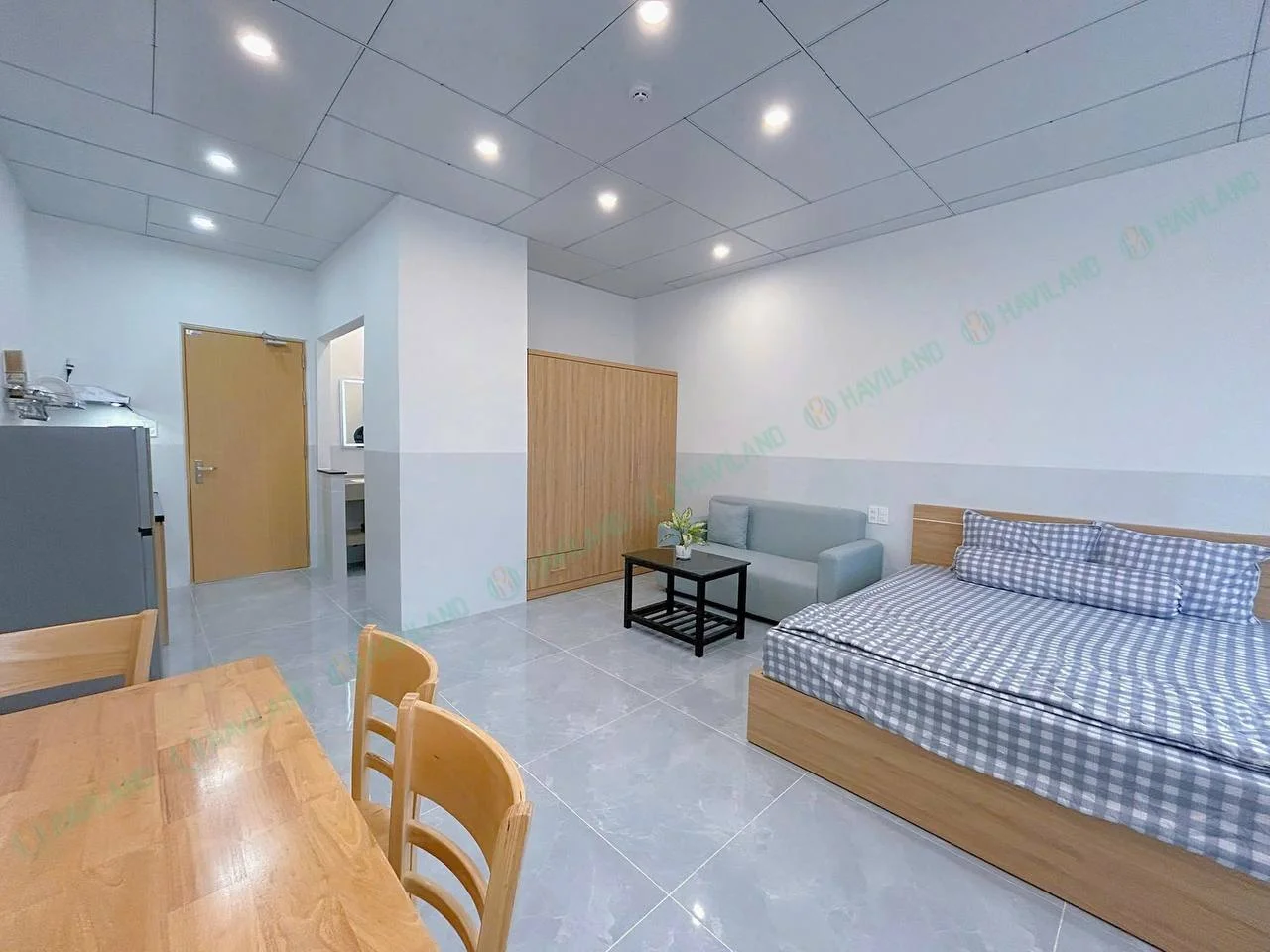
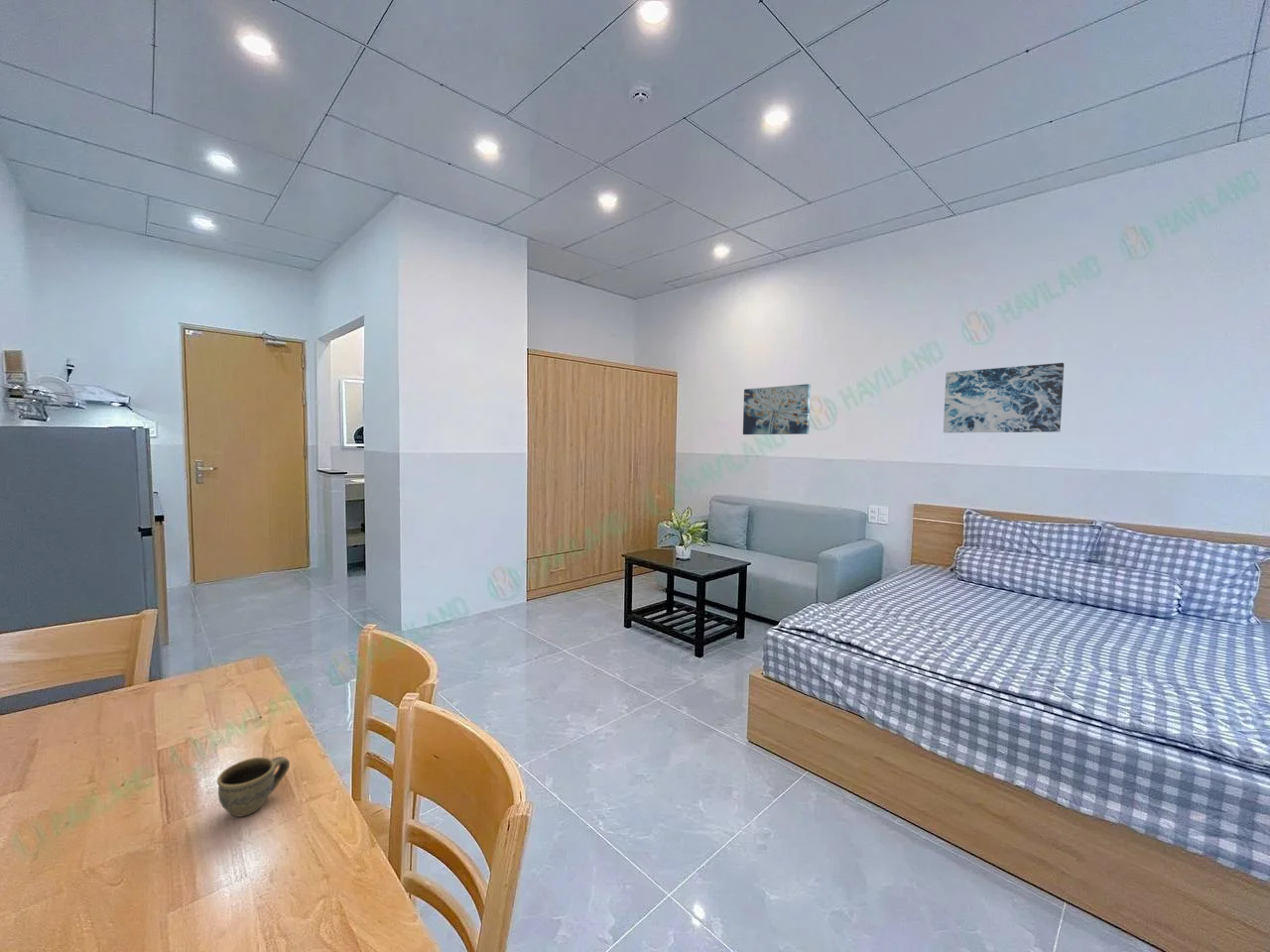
+ wall art [742,383,812,435]
+ wall art [943,362,1065,434]
+ cup [216,756,291,818]
